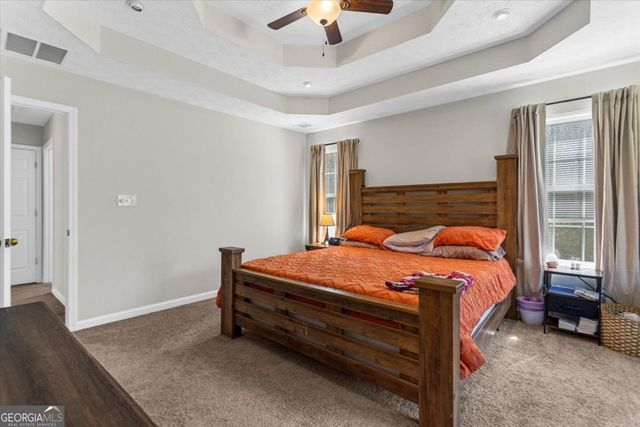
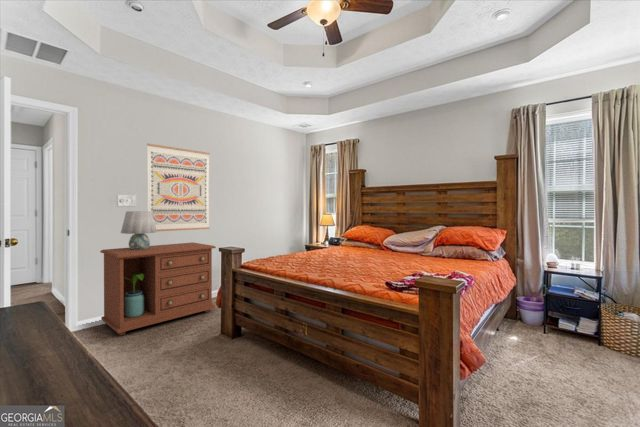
+ table lamp [120,210,158,250]
+ wall art [146,143,210,232]
+ dresser [99,241,217,336]
